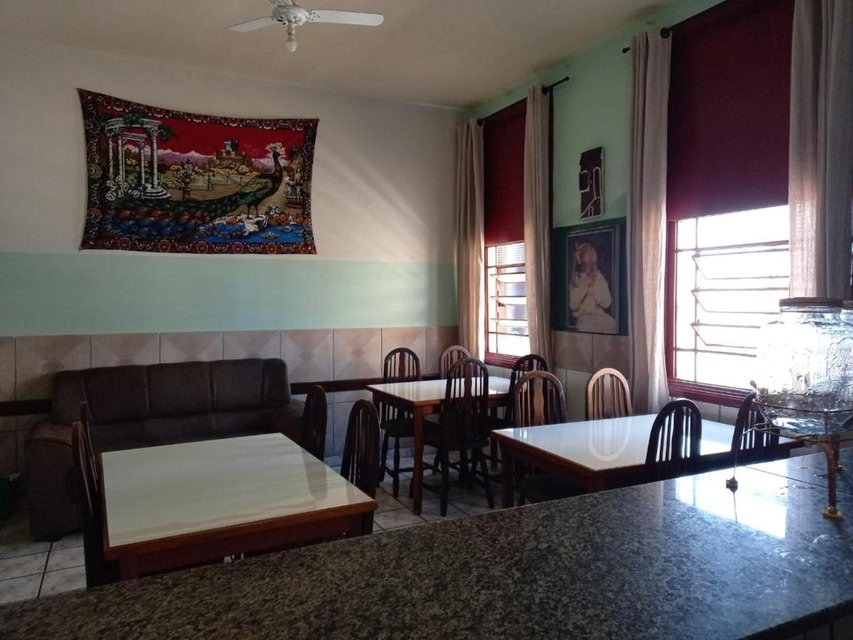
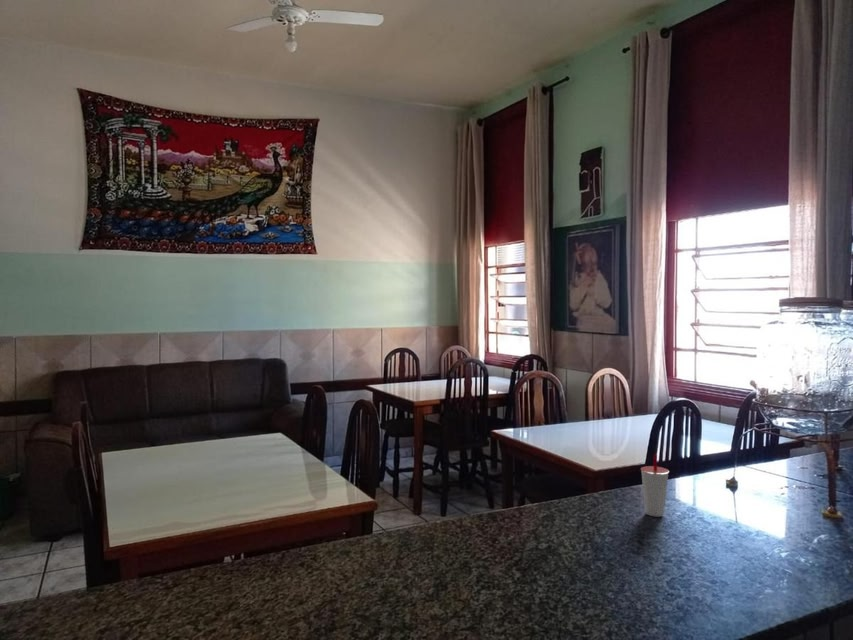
+ cup [640,454,670,517]
